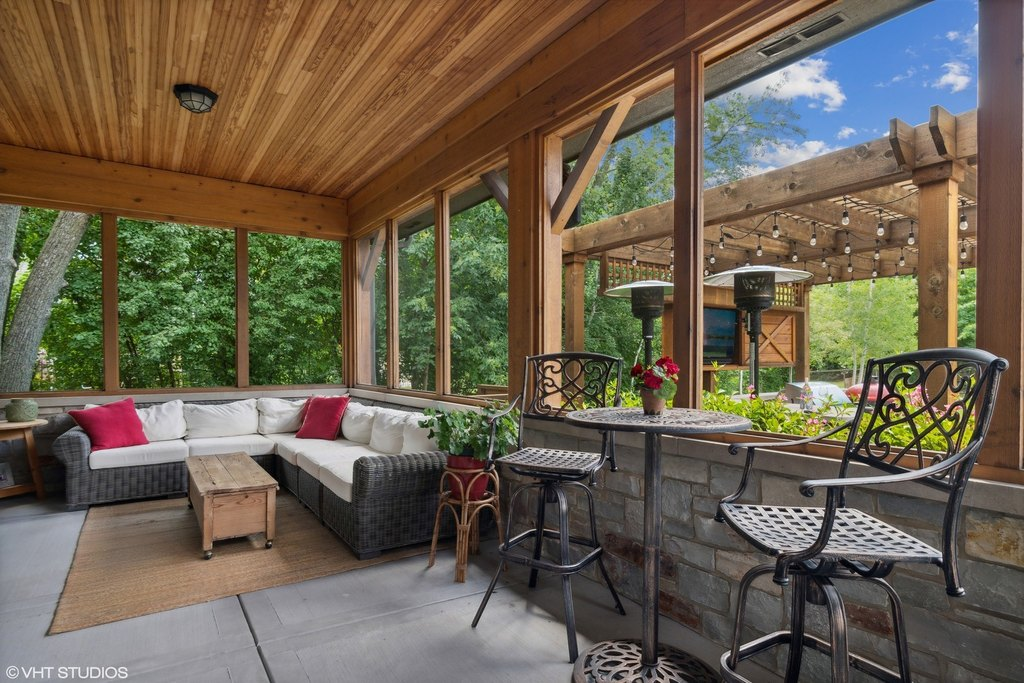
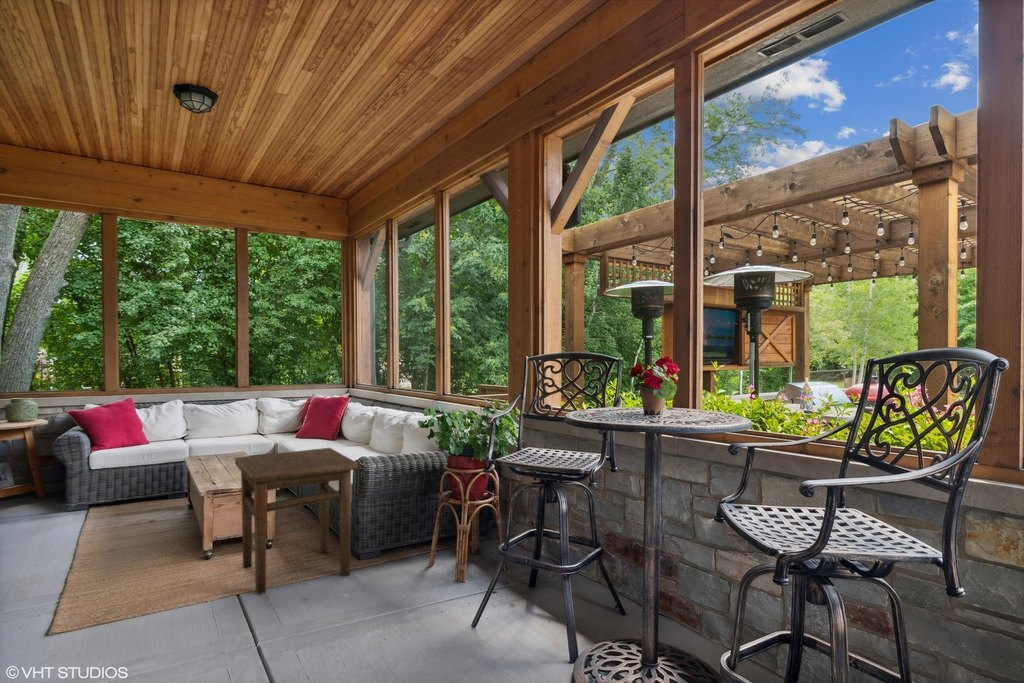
+ side table [234,447,359,595]
